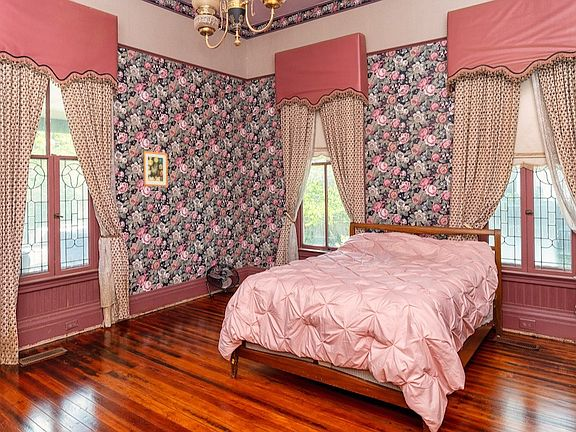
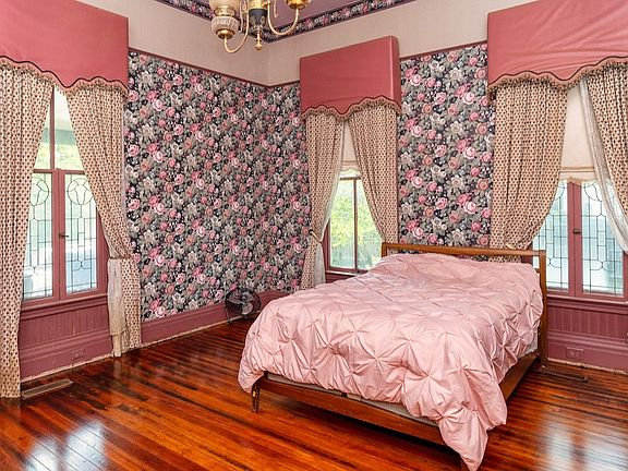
- wall art [142,150,169,188]
